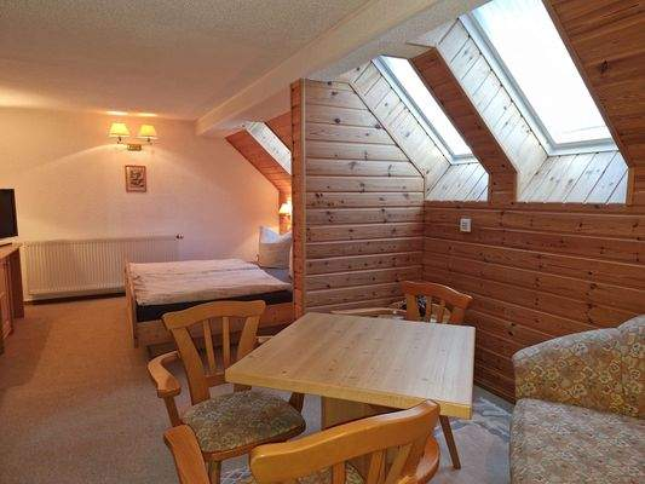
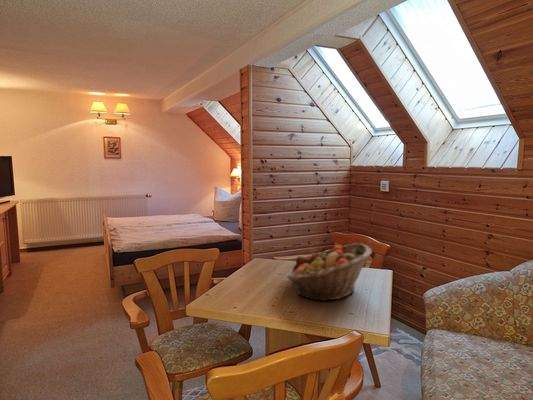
+ fruit basket [286,242,373,302]
